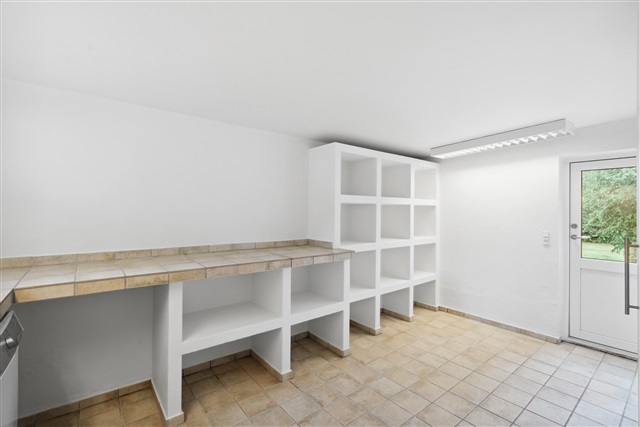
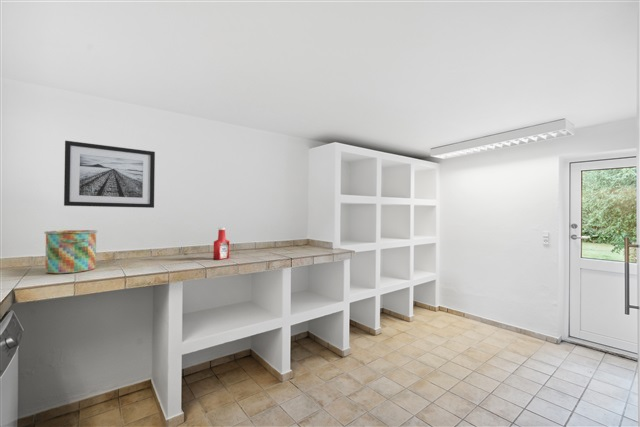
+ wall art [63,140,156,209]
+ bucket [43,229,99,274]
+ soap bottle [212,227,230,261]
